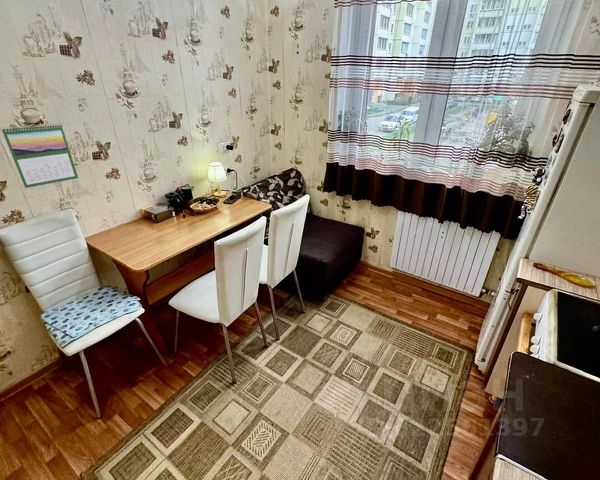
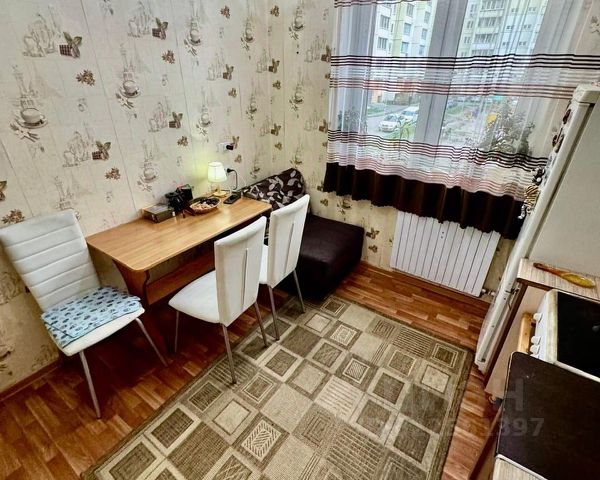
- calendar [0,123,79,189]
